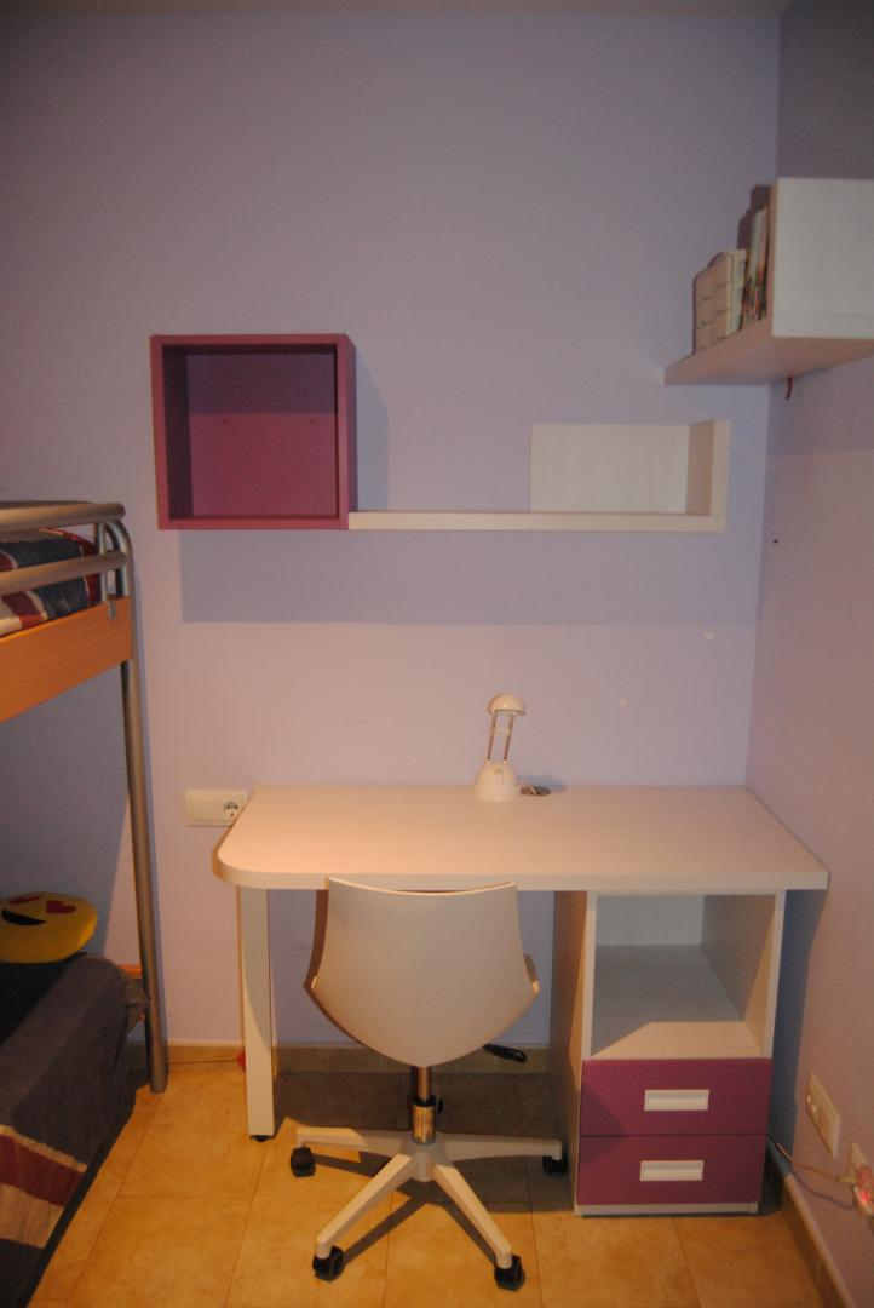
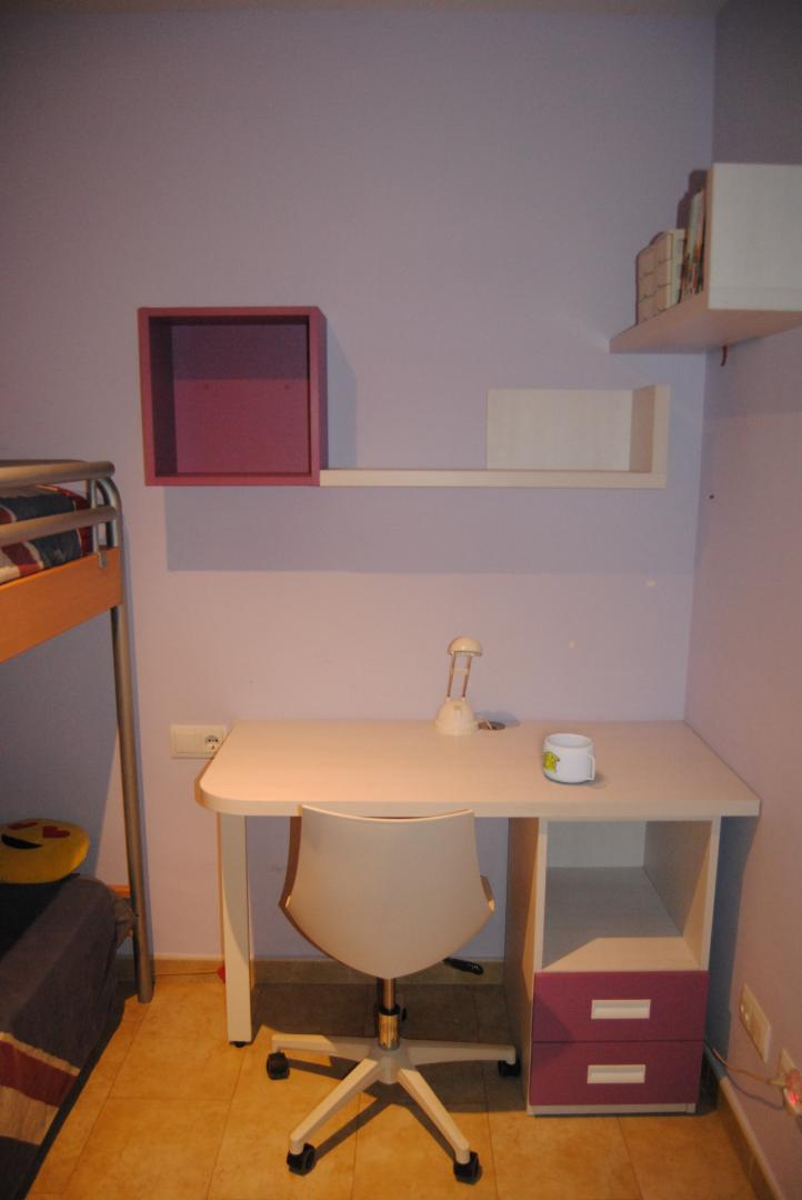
+ mug [541,732,597,784]
